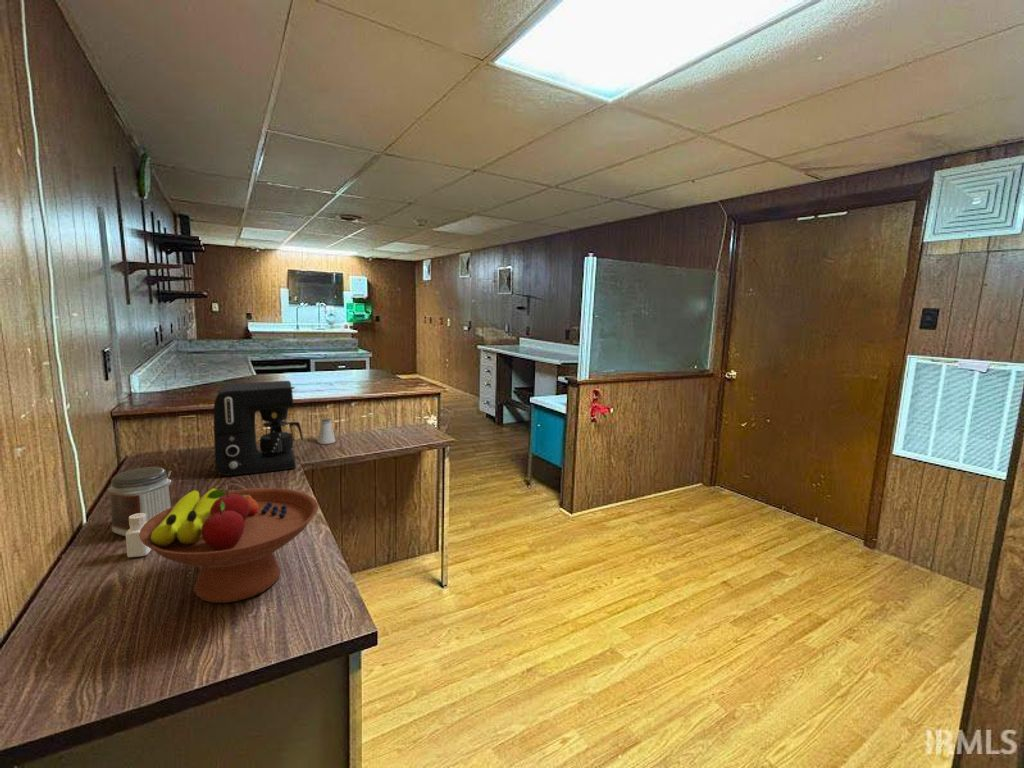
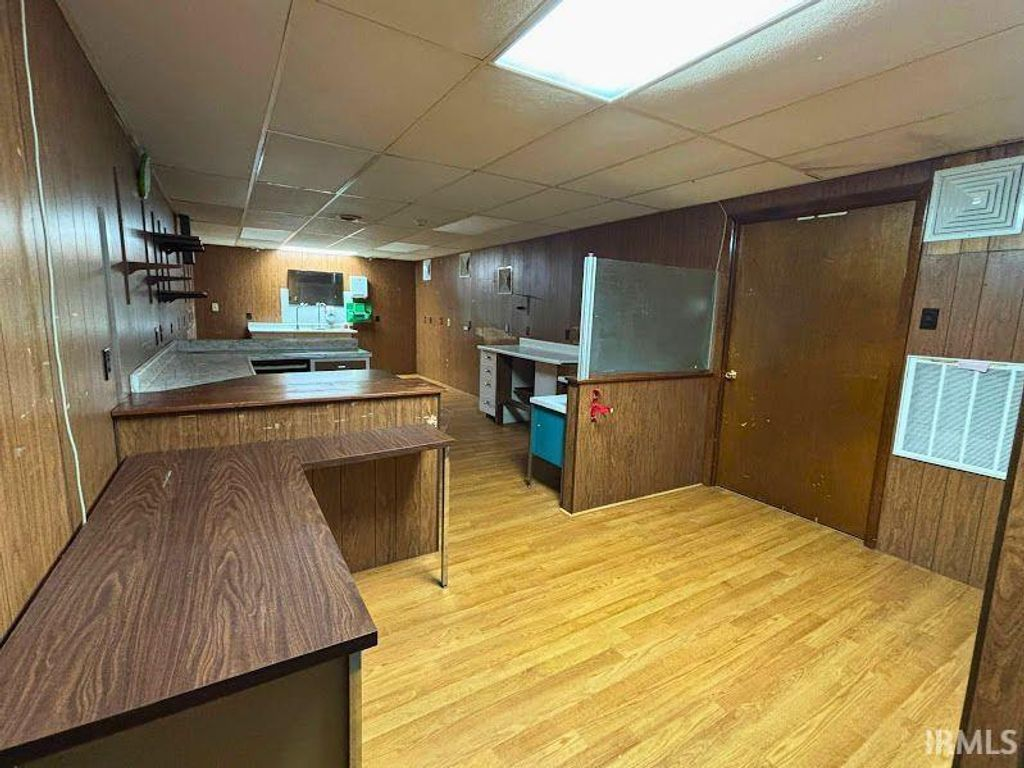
- fruit bowl [139,487,319,604]
- saltshaker [317,417,336,445]
- jar [107,466,174,537]
- coffee maker [213,380,304,477]
- pepper shaker [125,513,152,558]
